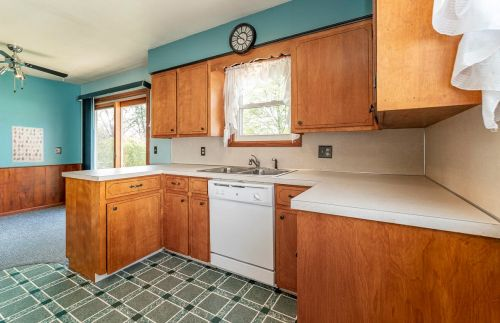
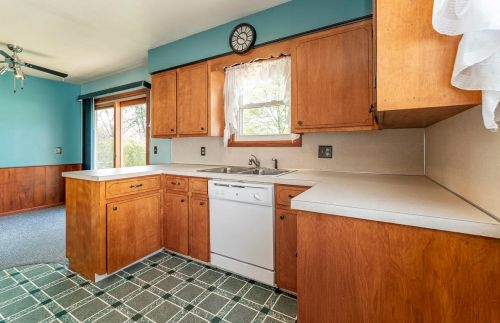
- wall art [11,125,44,163]
